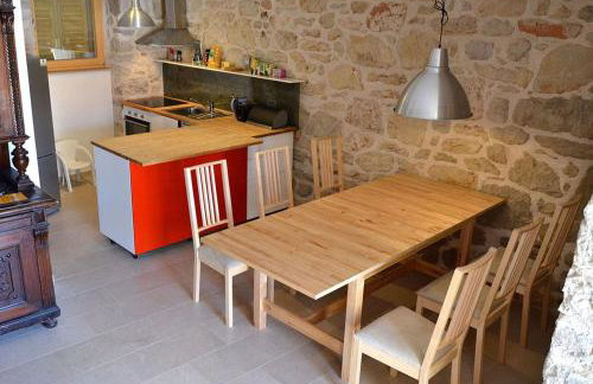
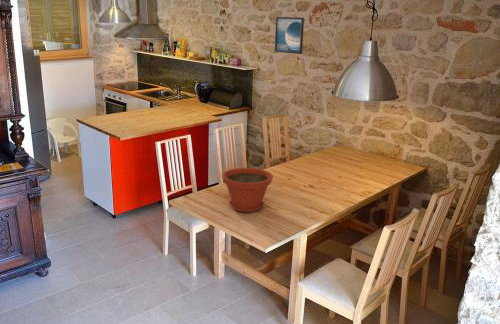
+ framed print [274,16,305,55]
+ plant pot [221,167,274,213]
